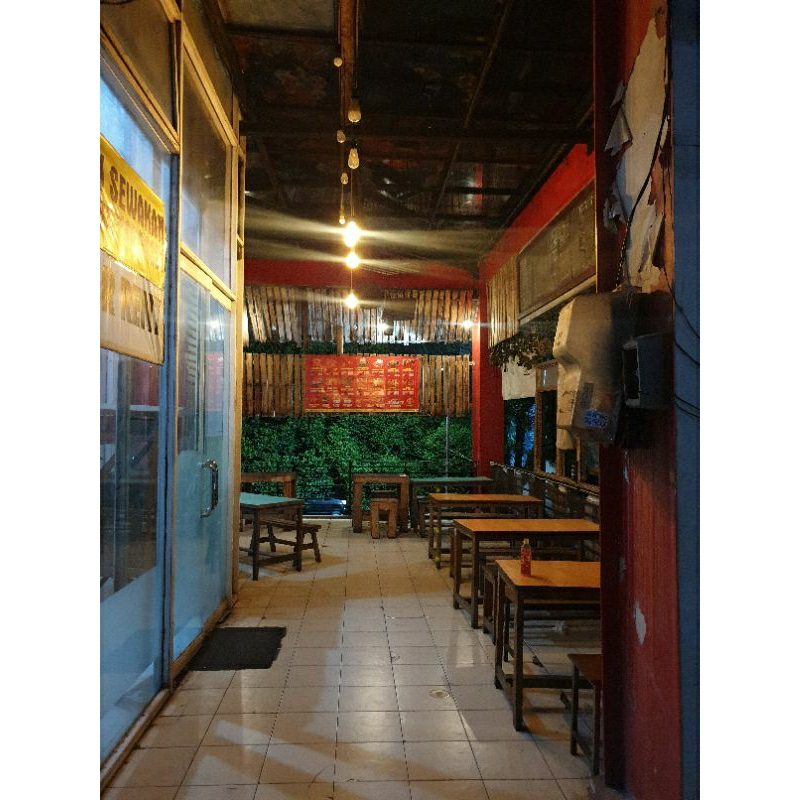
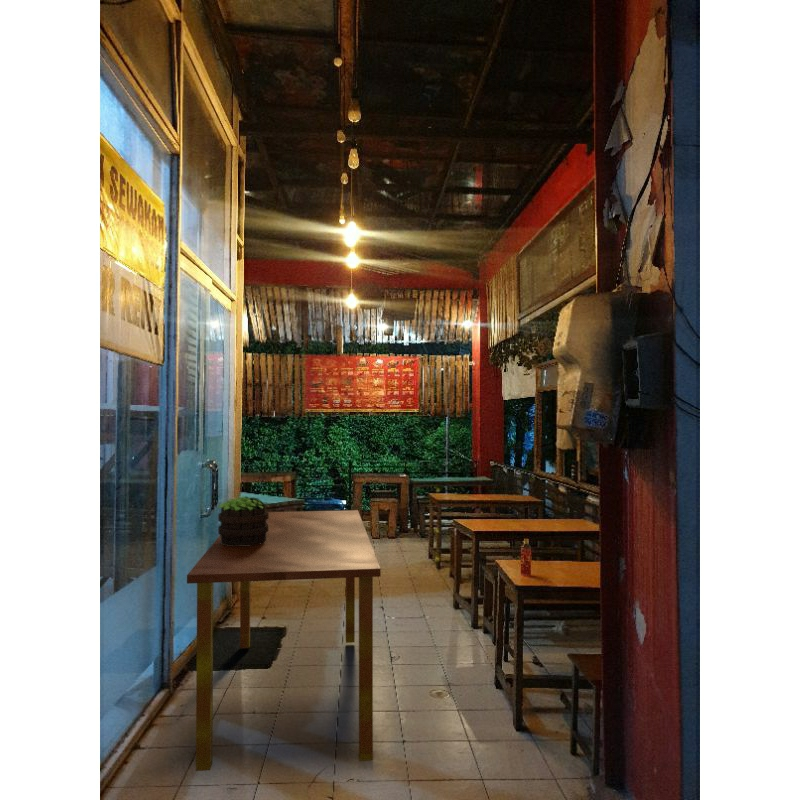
+ dining table [186,509,382,772]
+ potted plant [216,495,270,546]
